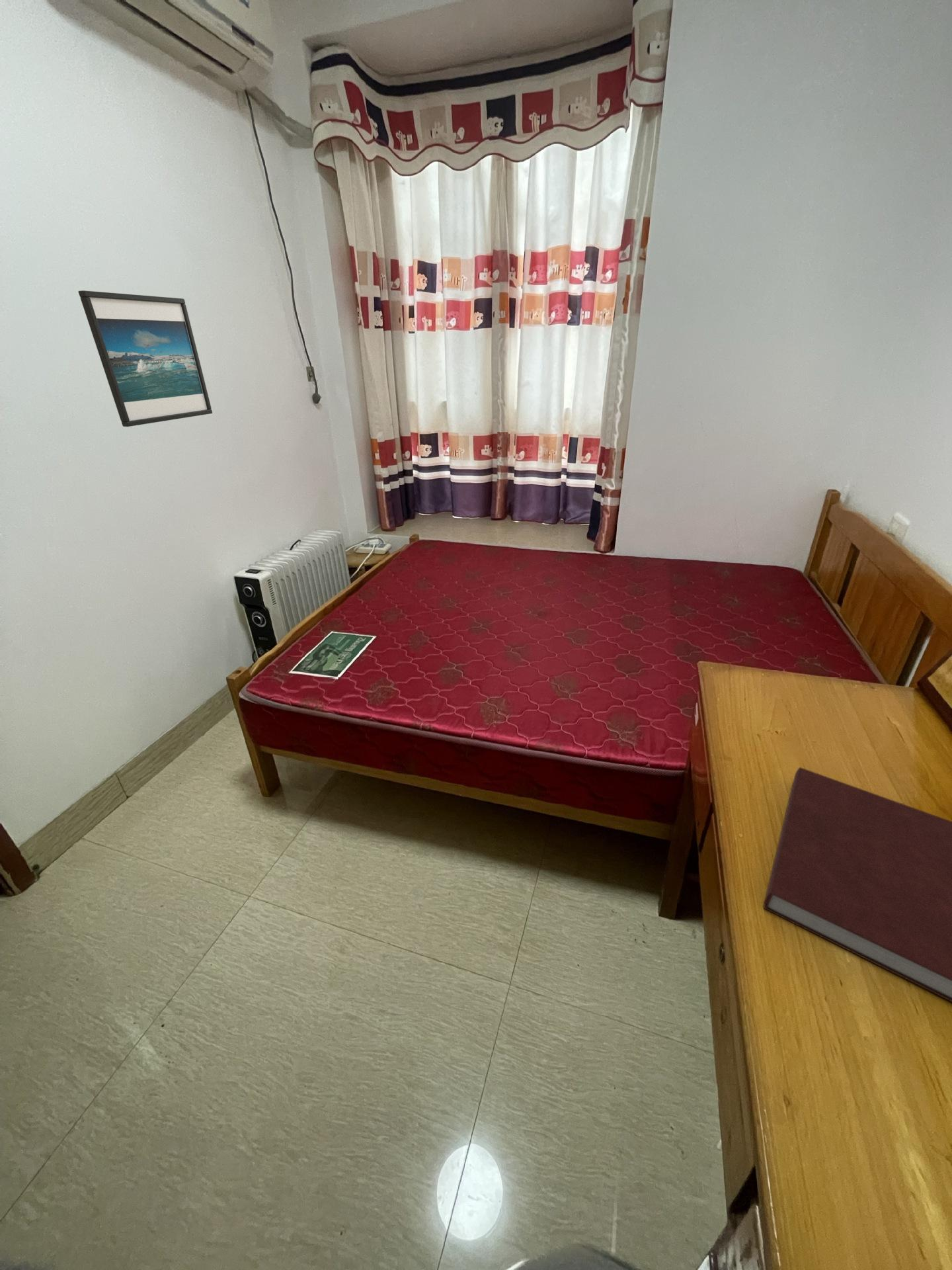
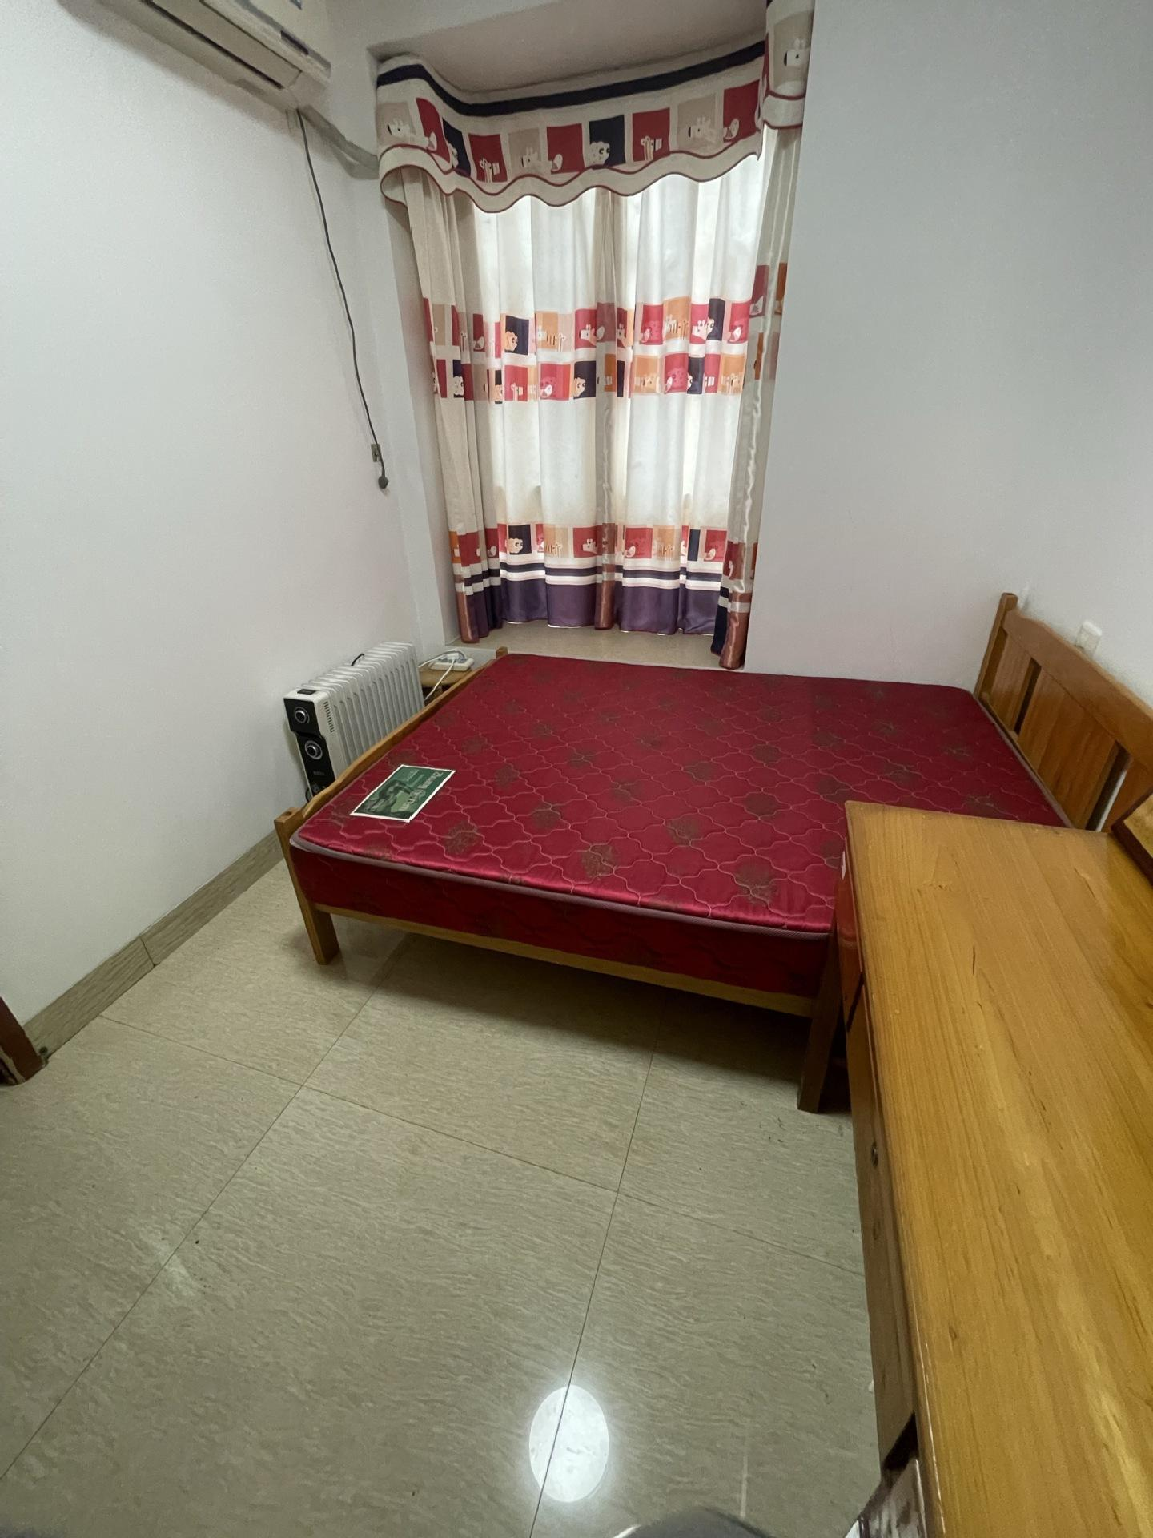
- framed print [77,290,213,427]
- notebook [763,767,952,1003]
